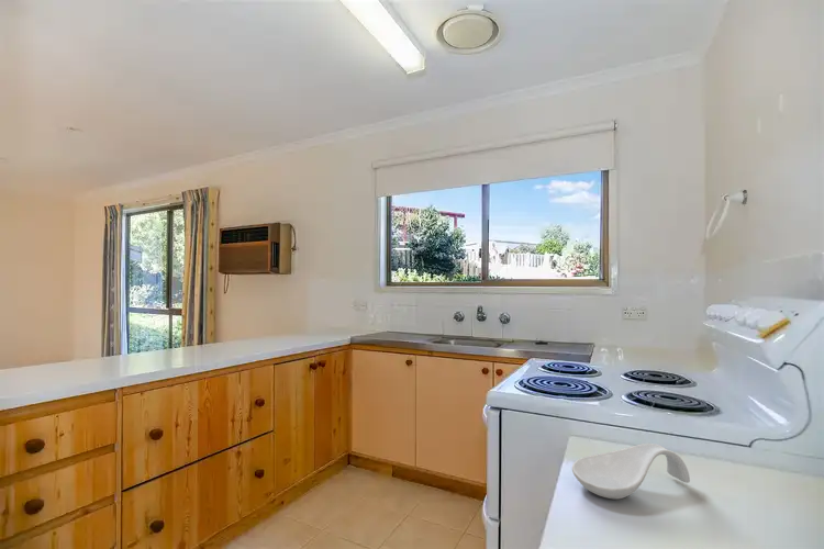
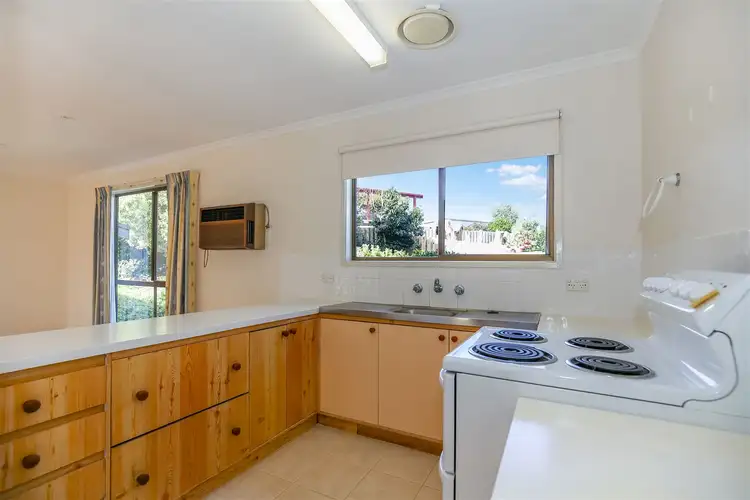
- spoon rest [571,442,691,501]
